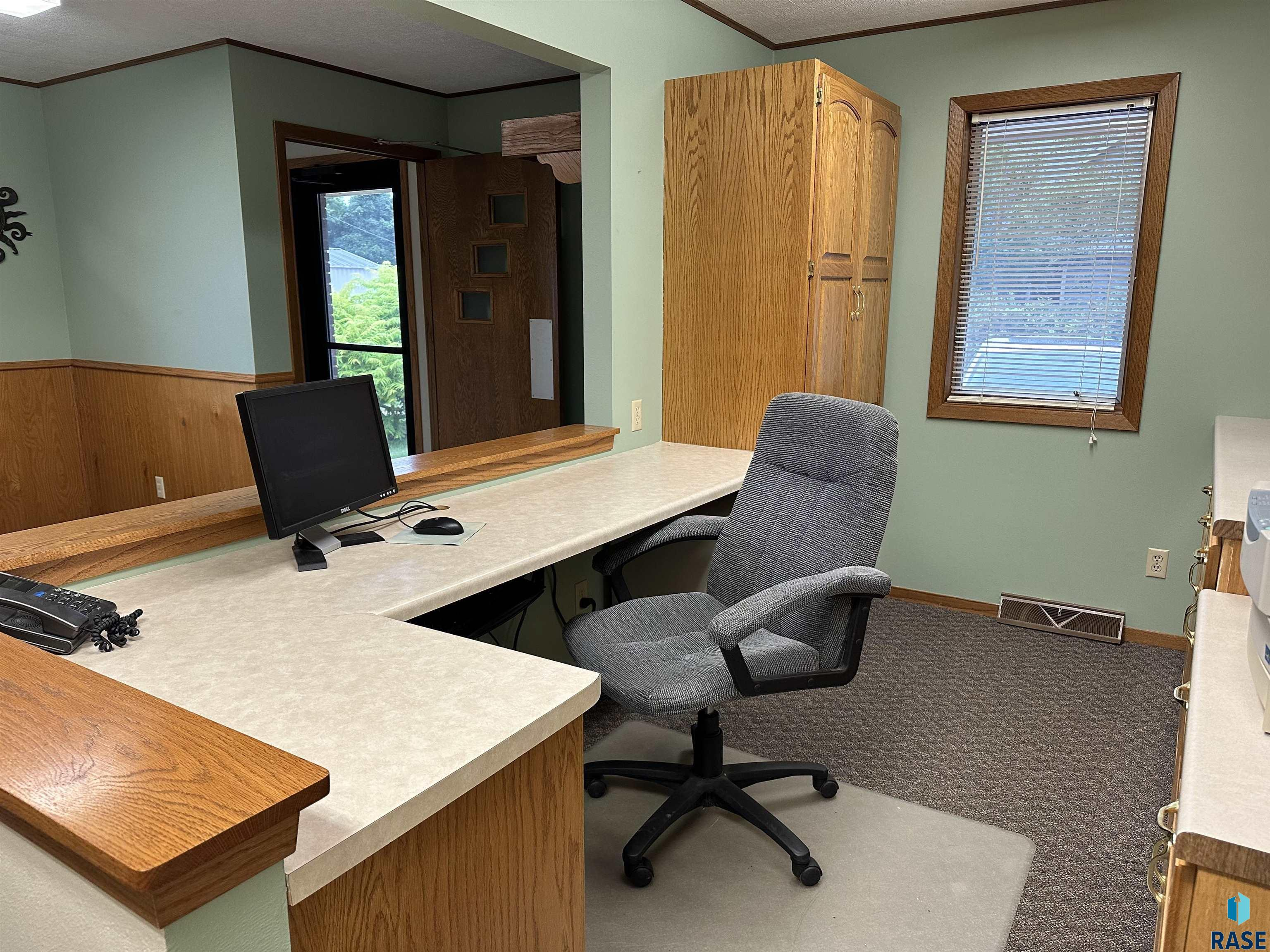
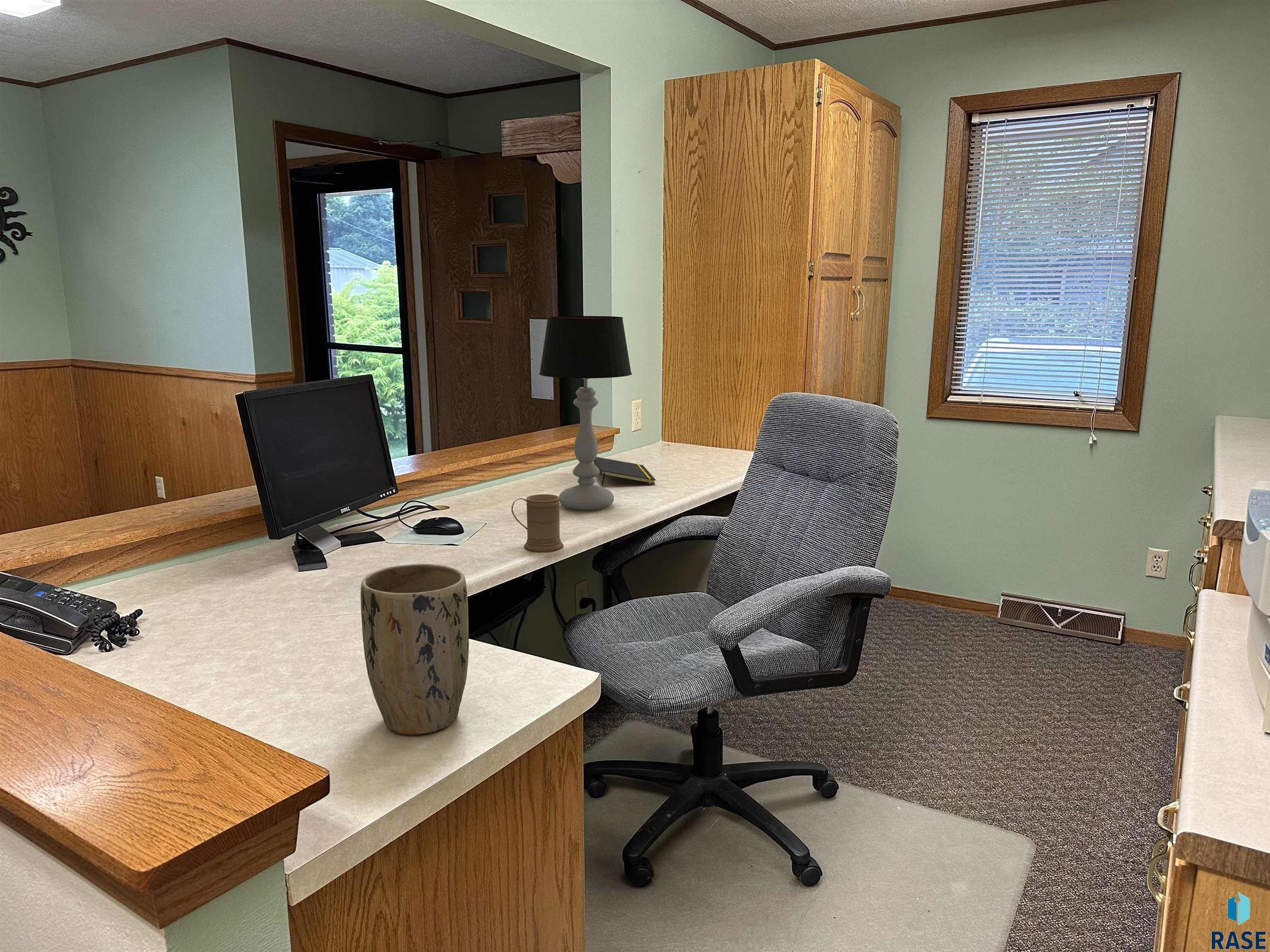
+ plant pot [360,564,469,735]
+ table lamp [539,316,632,511]
+ mug [511,494,564,552]
+ notepad [593,457,656,487]
